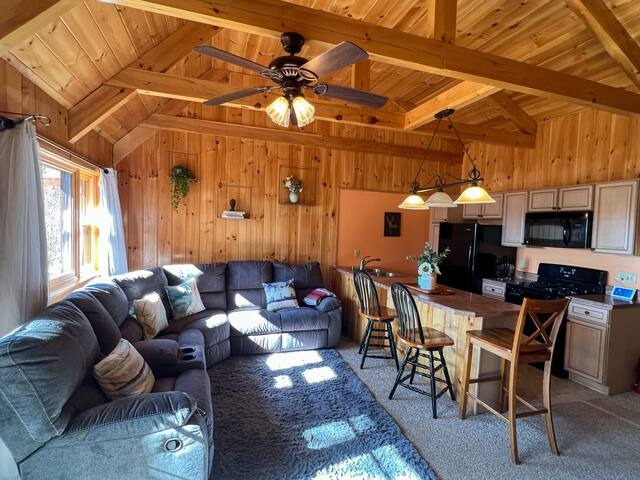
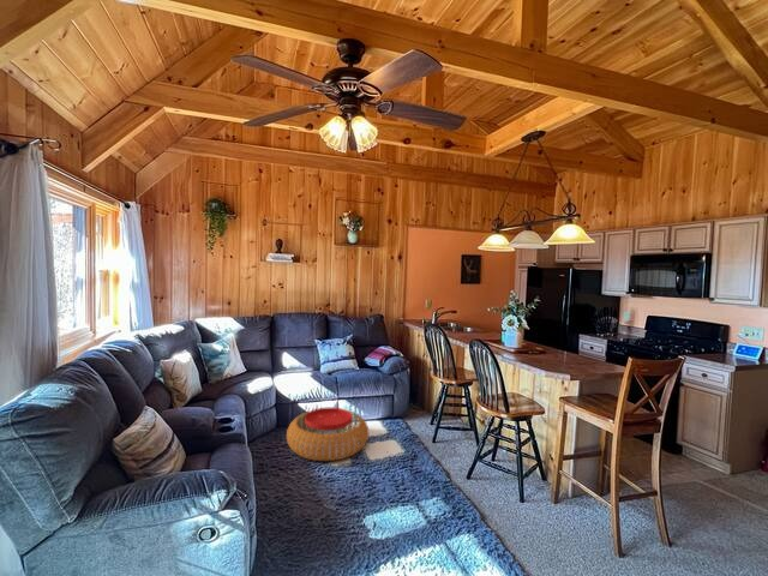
+ pouf [286,406,370,462]
